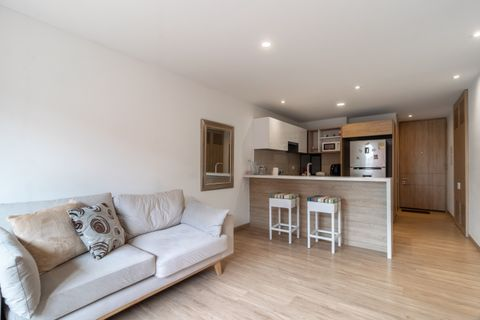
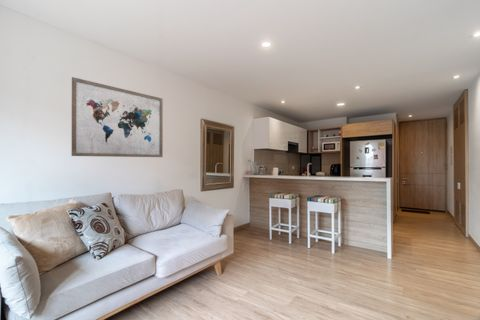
+ wall art [71,76,164,158]
